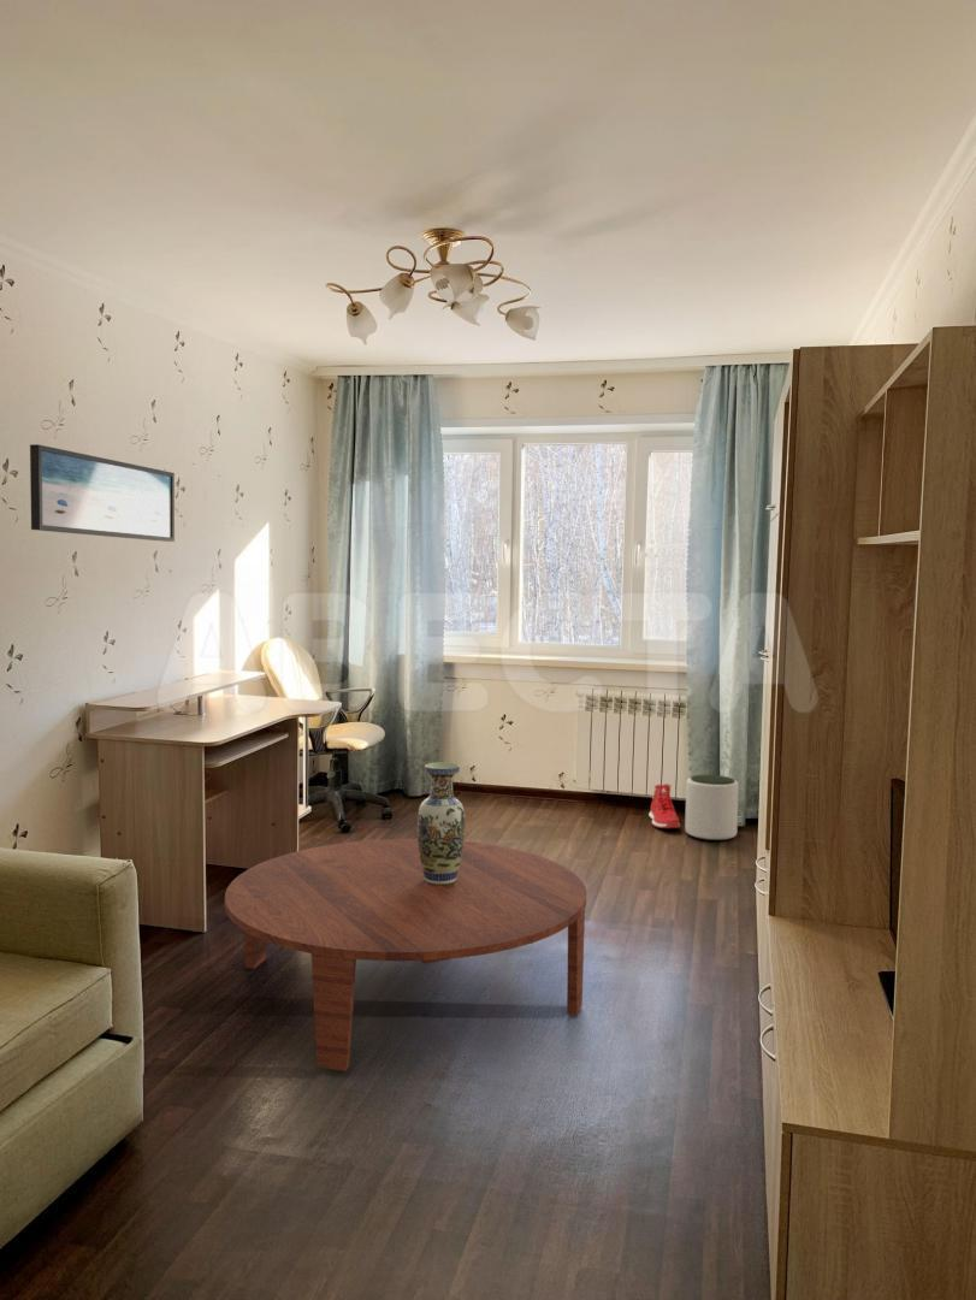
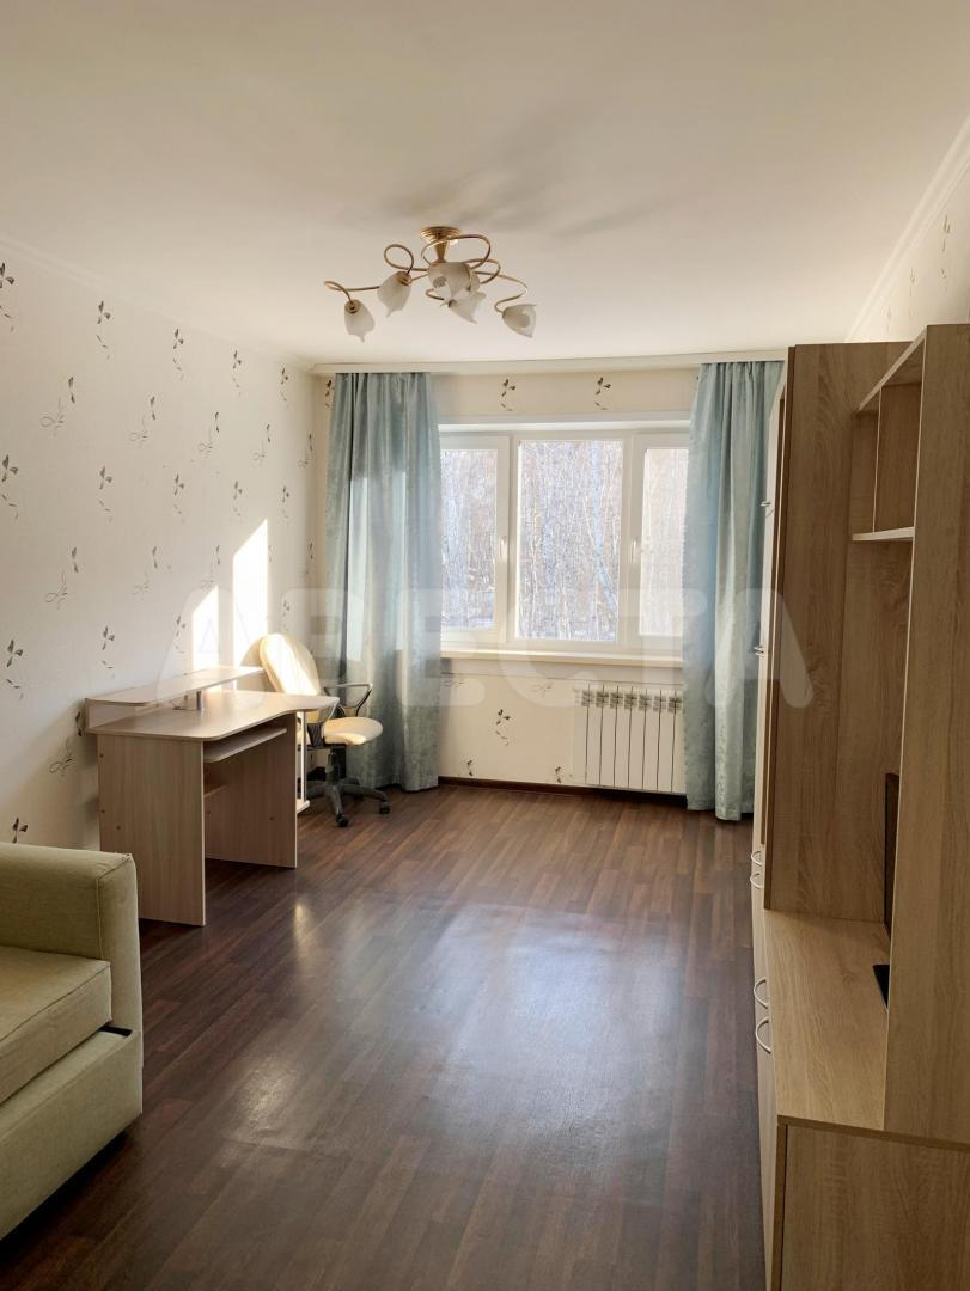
- wall art [29,443,176,543]
- plant pot [684,774,740,841]
- sneaker [647,782,681,829]
- vase [416,761,466,885]
- coffee table [224,838,587,1072]
